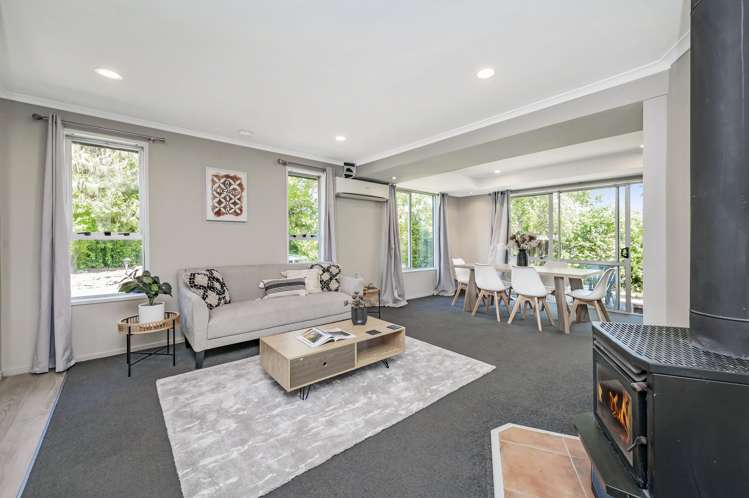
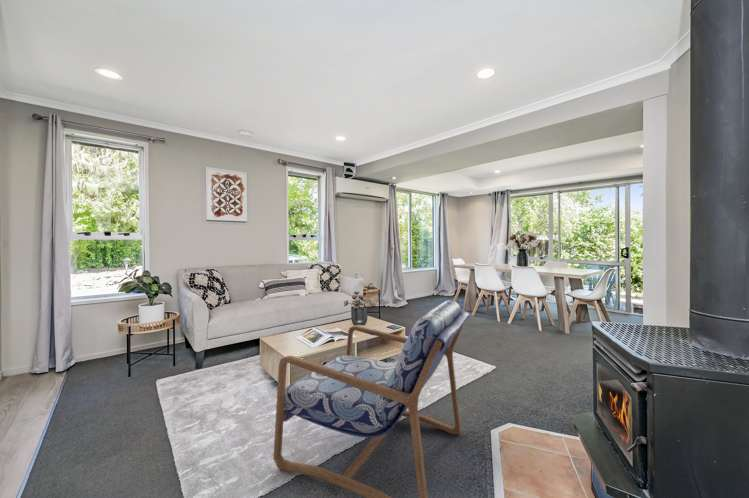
+ armchair [272,299,471,498]
